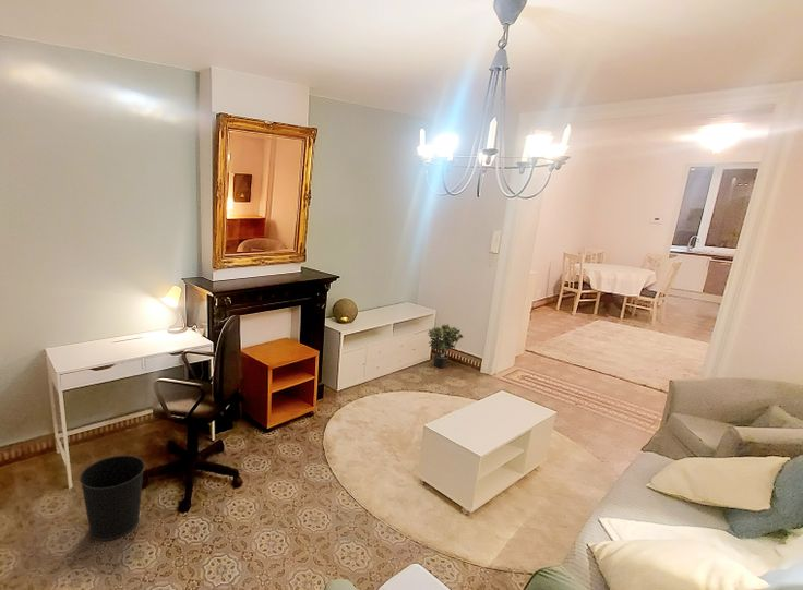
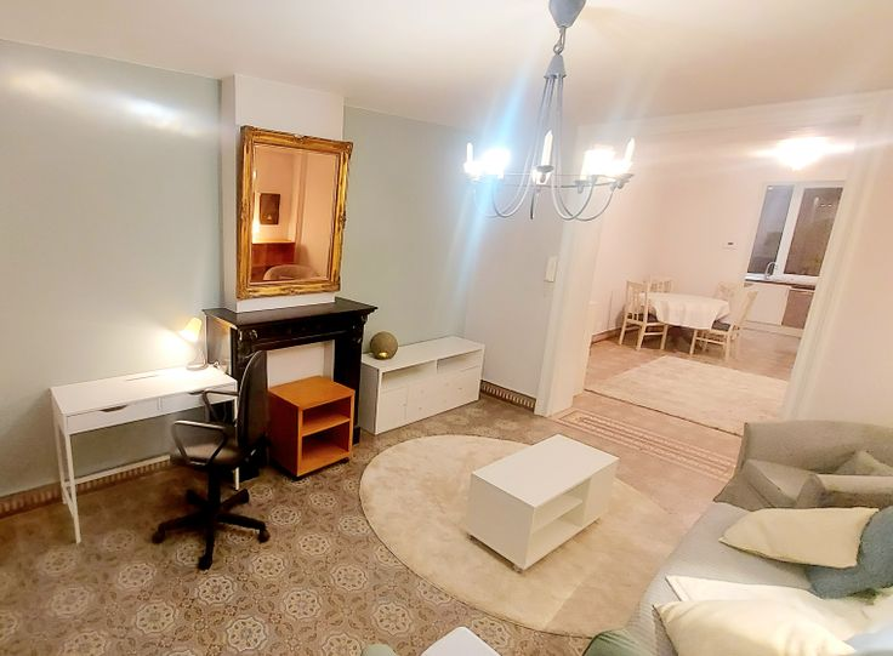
- potted plant [426,324,464,369]
- wastebasket [79,454,146,542]
